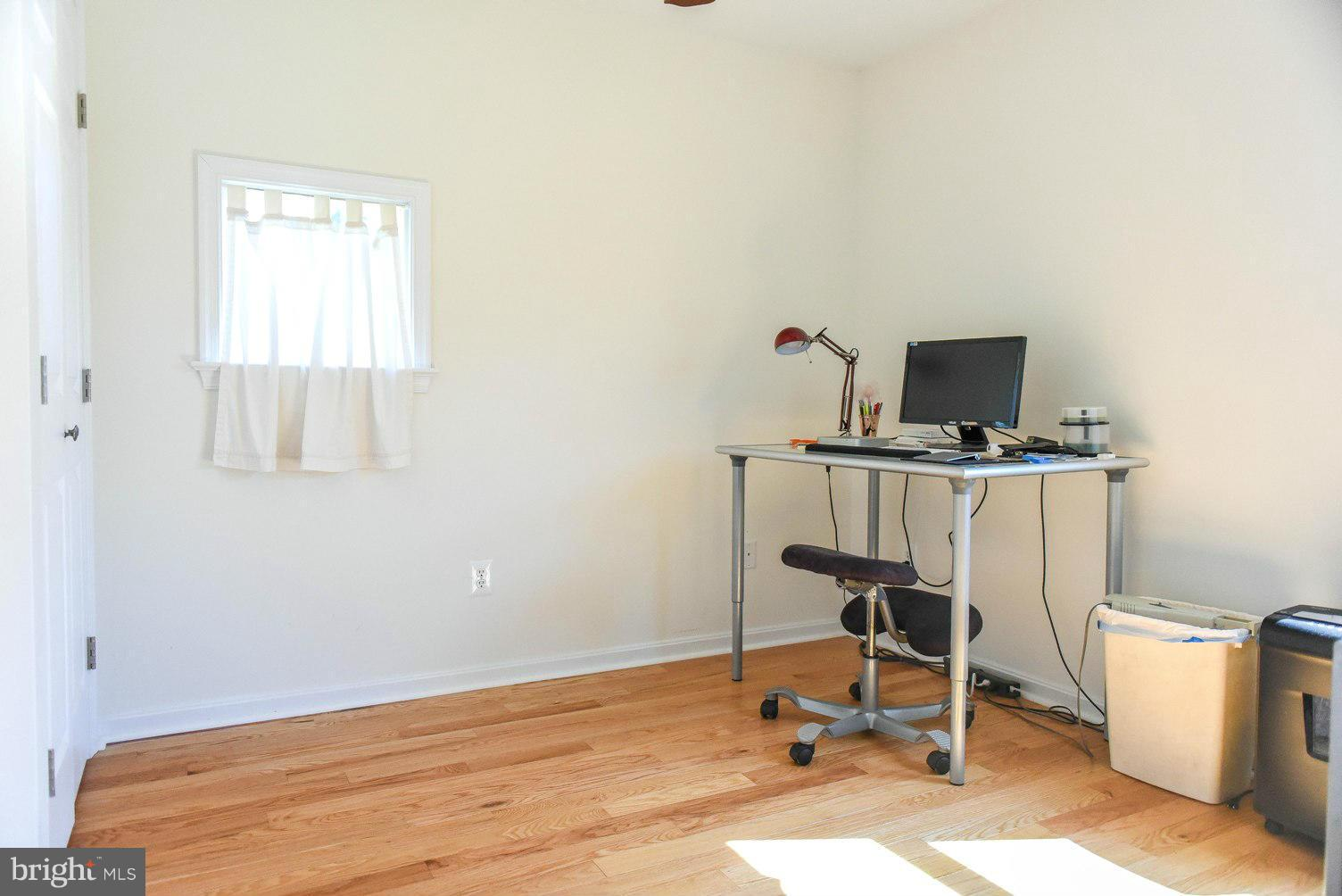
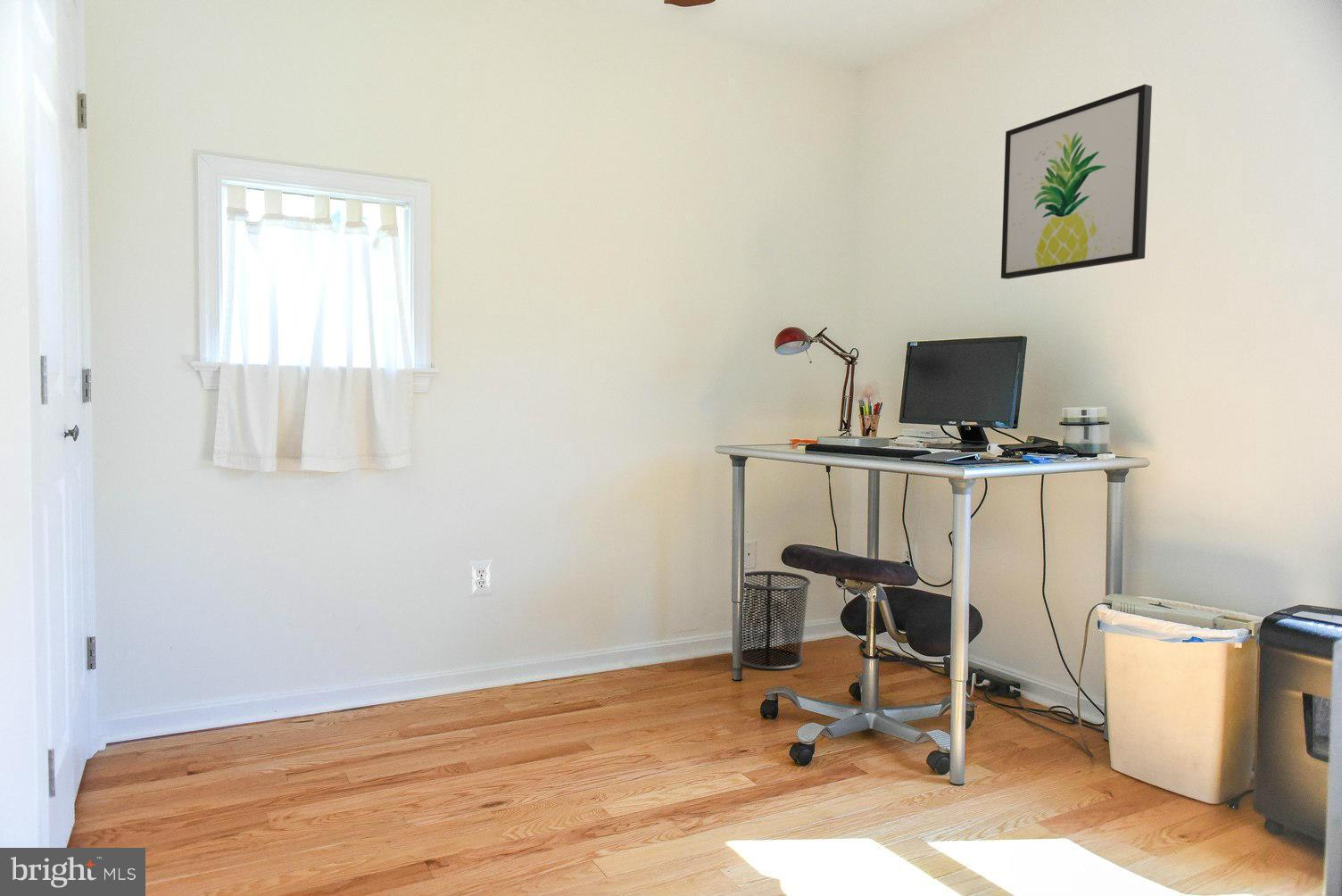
+ waste bin [741,570,811,671]
+ wall art [1000,83,1153,280]
